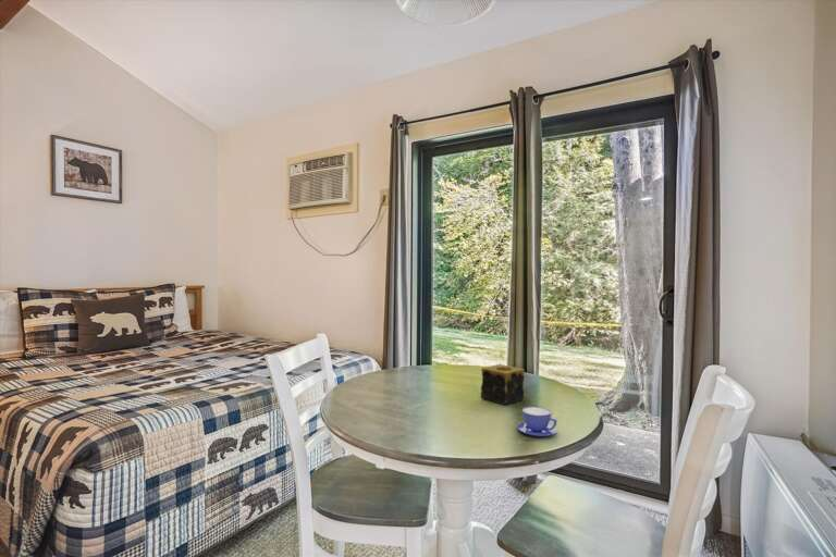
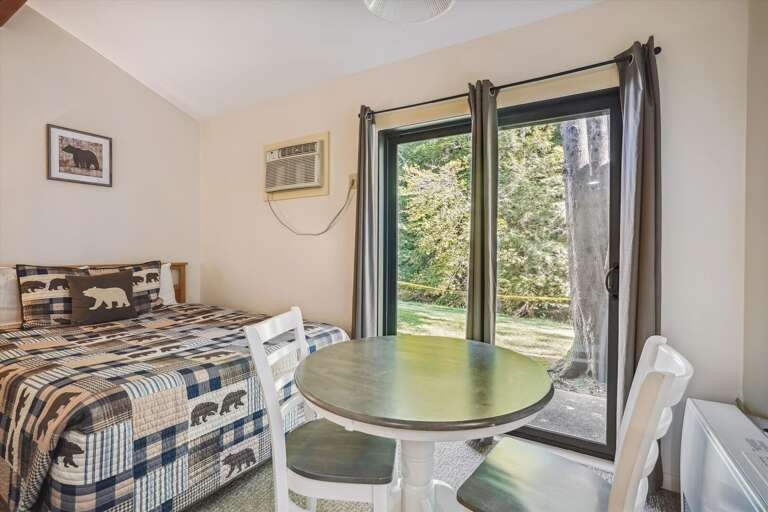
- candle [480,363,526,406]
- teacup [517,406,558,437]
